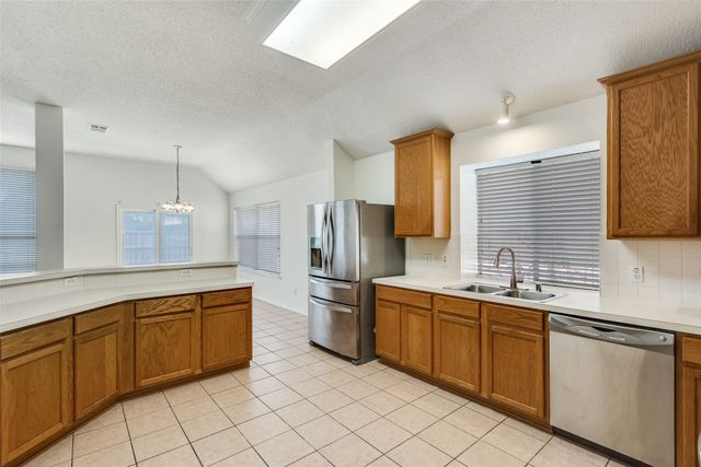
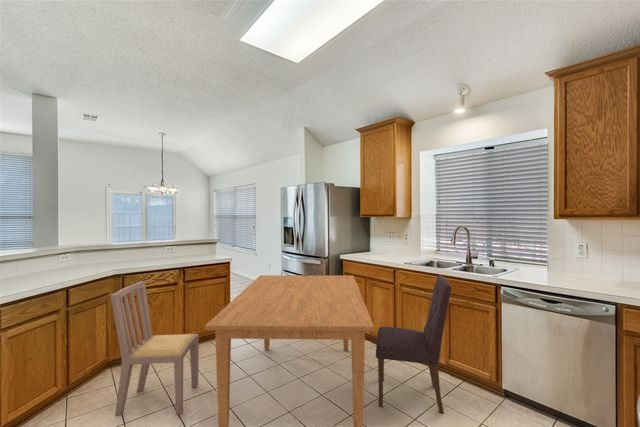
+ dining chair [109,280,200,417]
+ dining table [203,274,375,427]
+ dining chair [375,274,452,415]
